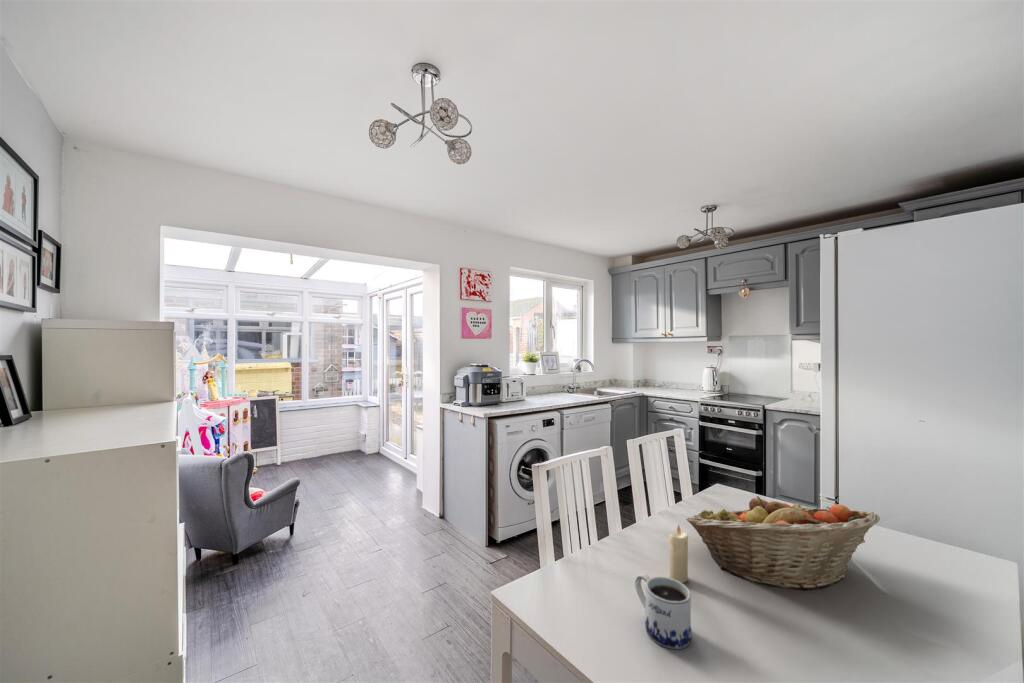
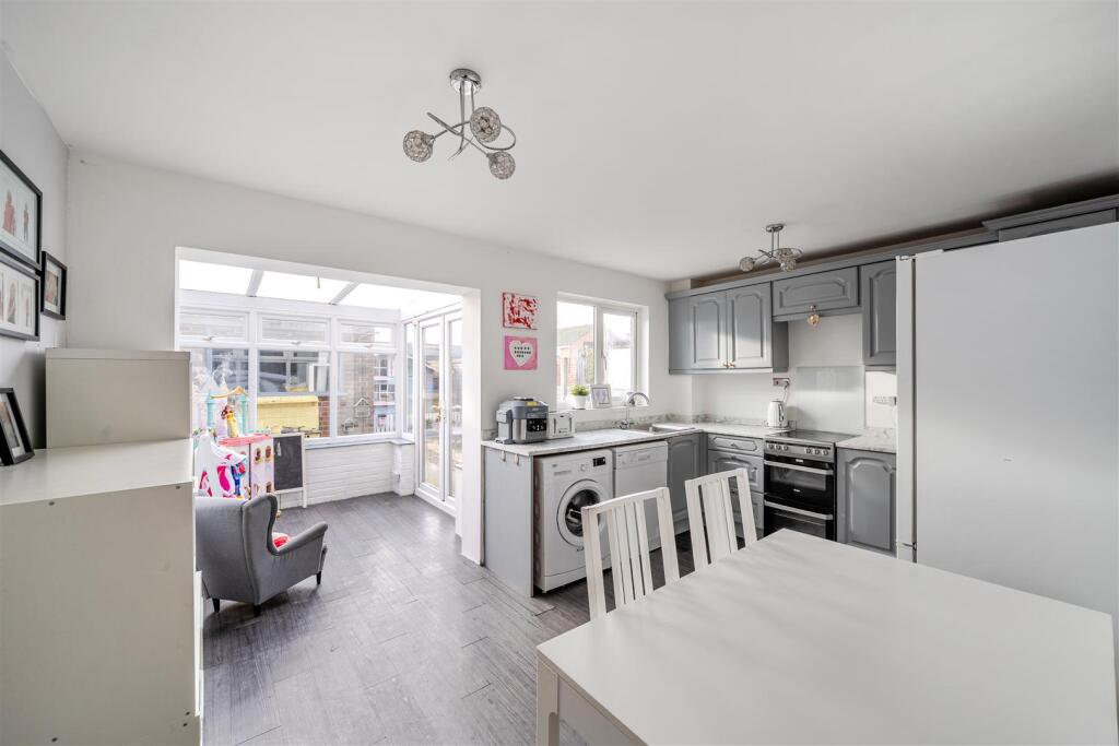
- candle [668,524,689,584]
- fruit basket [686,495,881,591]
- mug [634,572,693,650]
